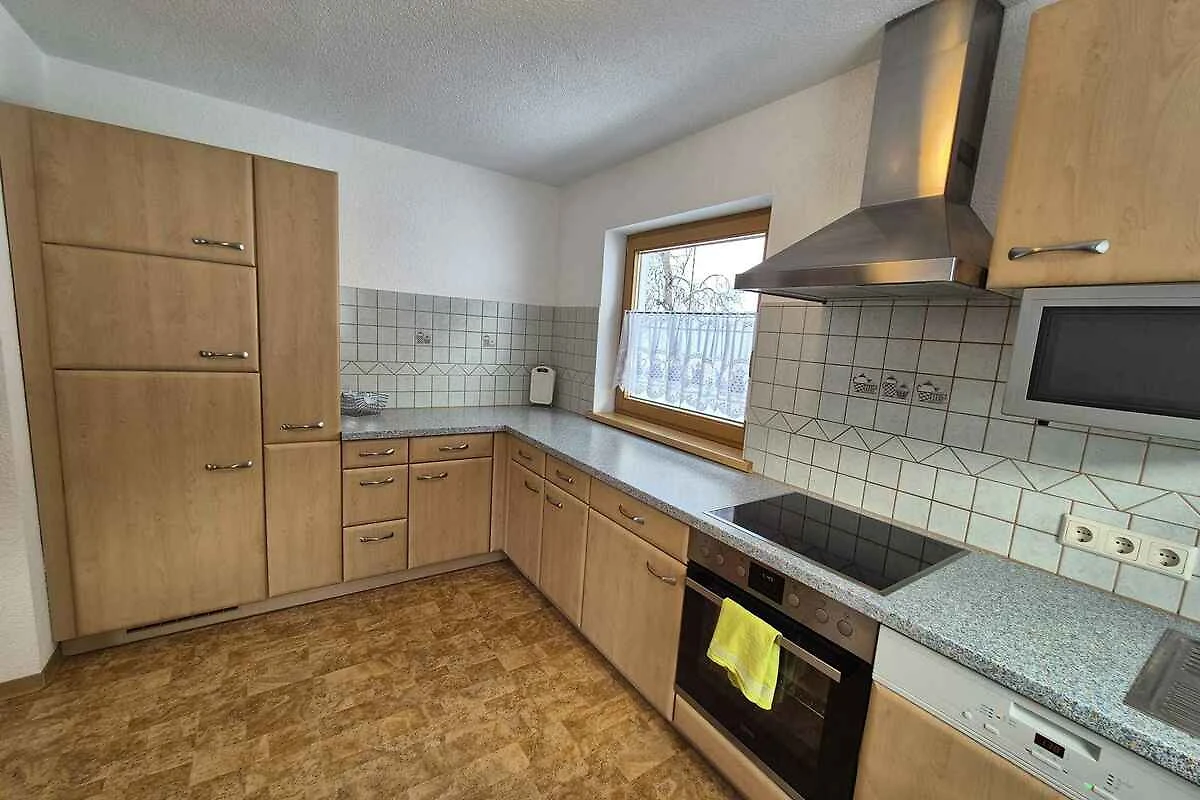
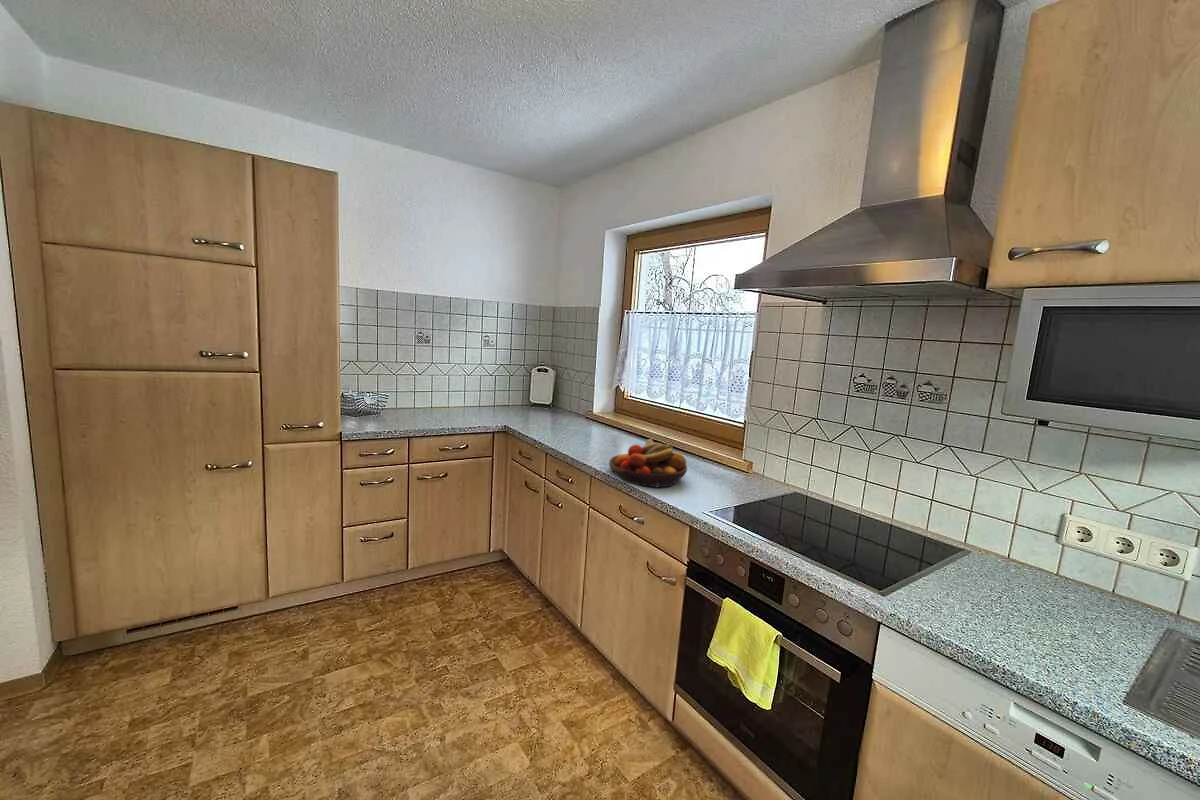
+ fruit bowl [608,438,688,489]
